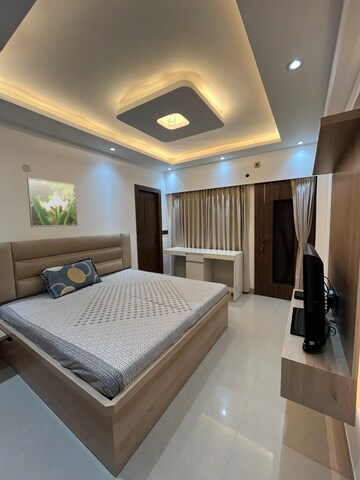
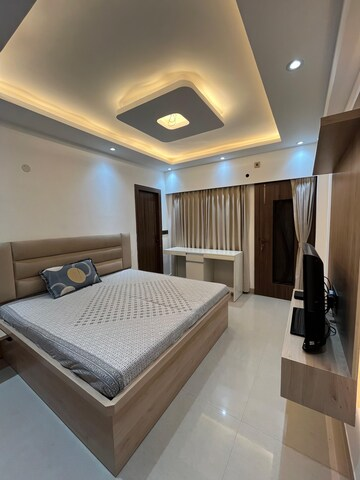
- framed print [26,177,79,228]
